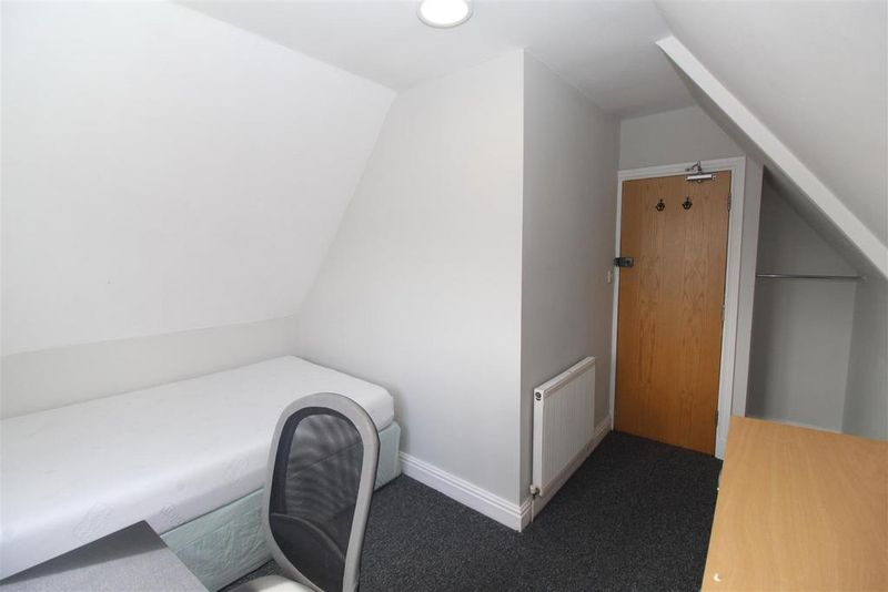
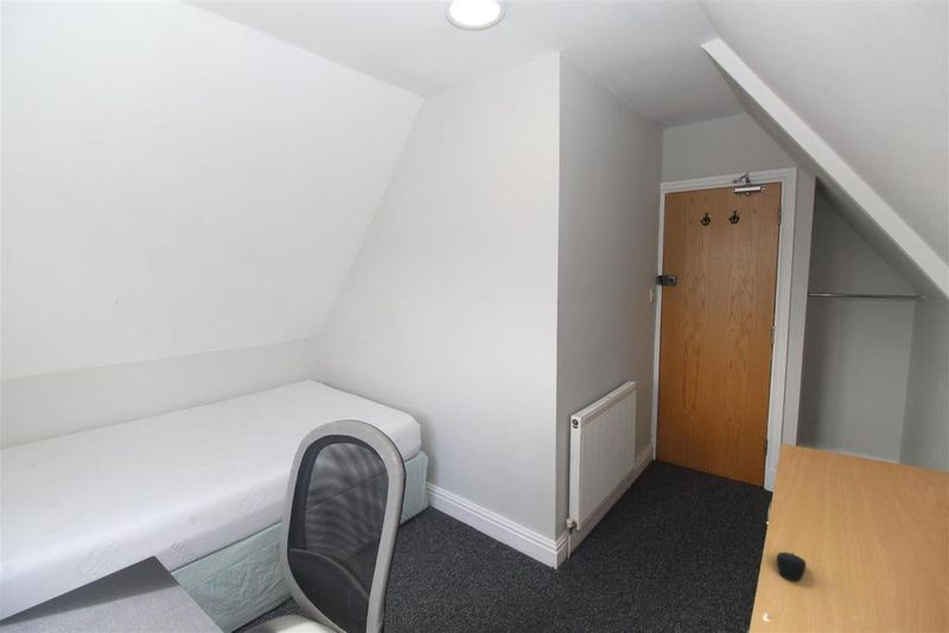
+ computer mouse [776,551,807,582]
